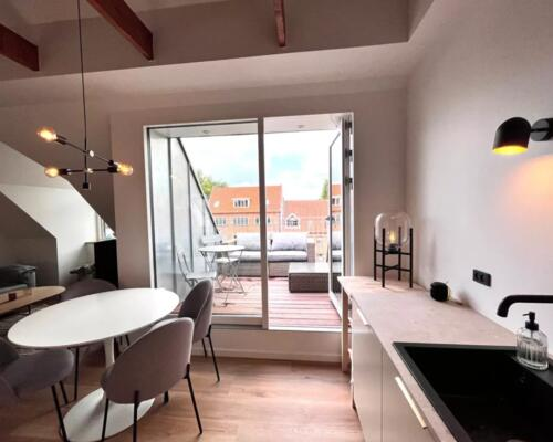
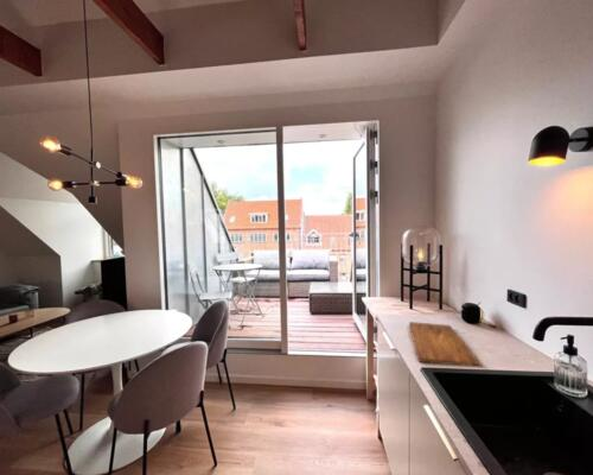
+ cutting board [408,321,483,368]
